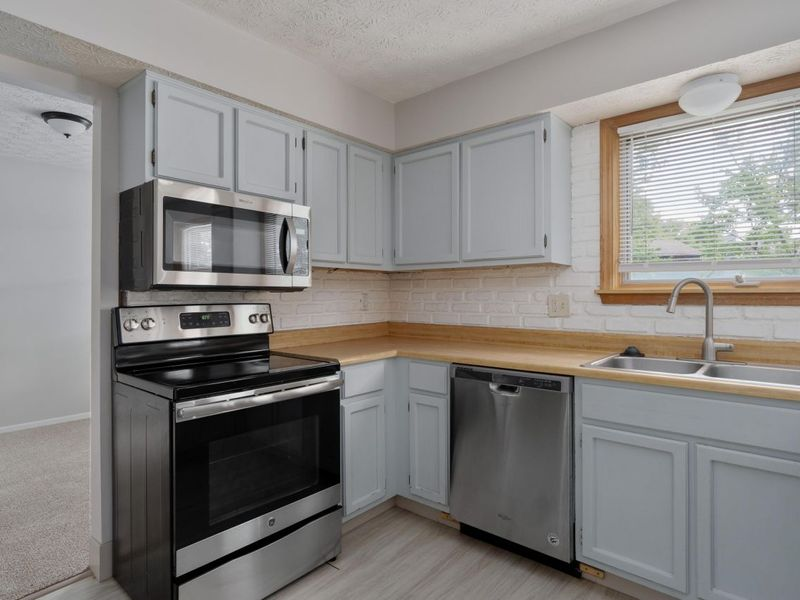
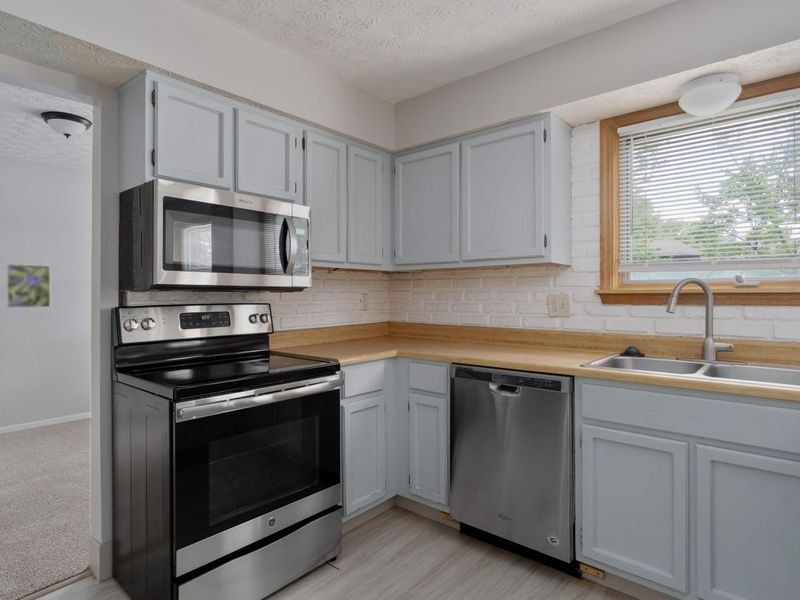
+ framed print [5,263,51,309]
